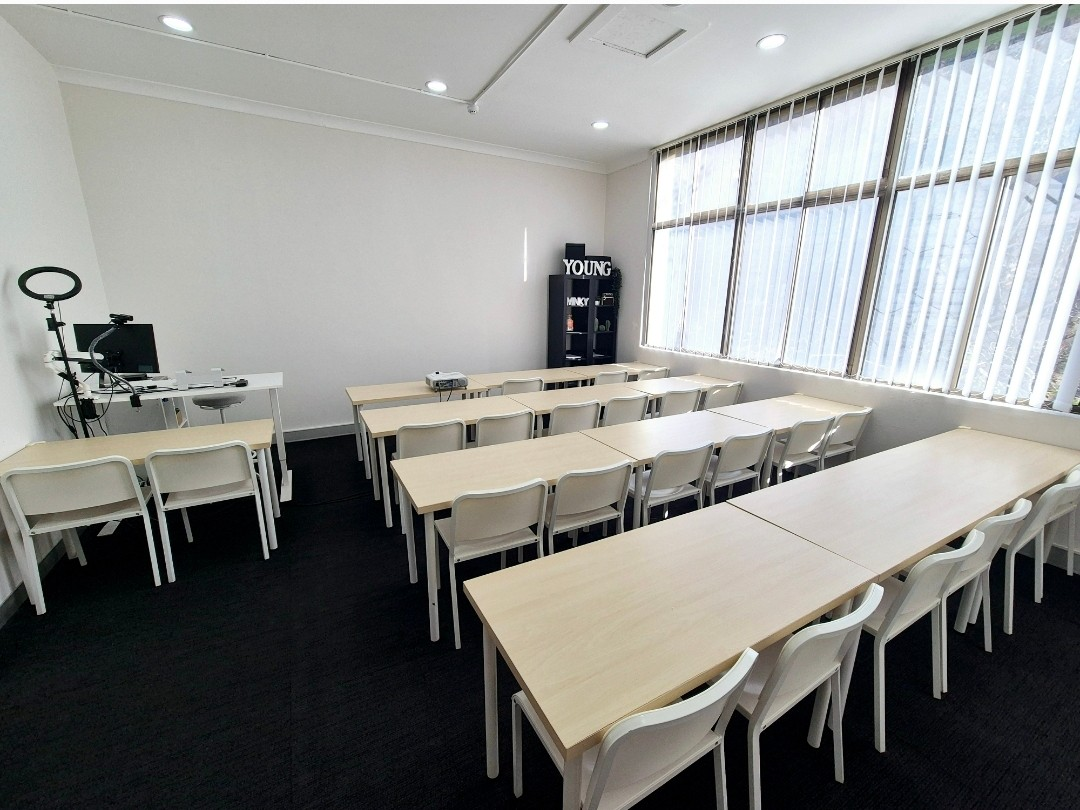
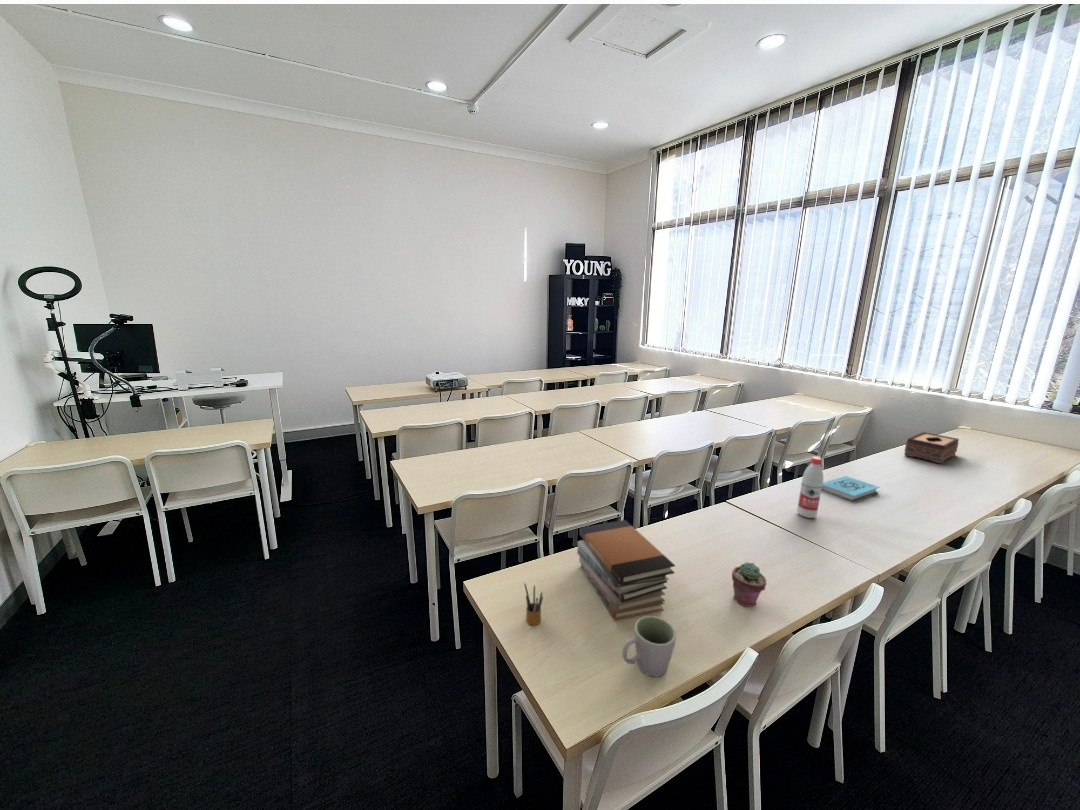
+ book stack [576,519,676,621]
+ tissue box [903,431,960,464]
+ pencil box [523,582,545,626]
+ book [821,475,881,503]
+ potted succulent [731,561,768,608]
+ mug [621,615,677,678]
+ water bottle [796,456,824,519]
